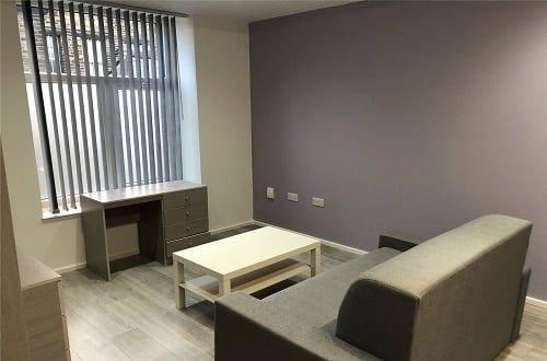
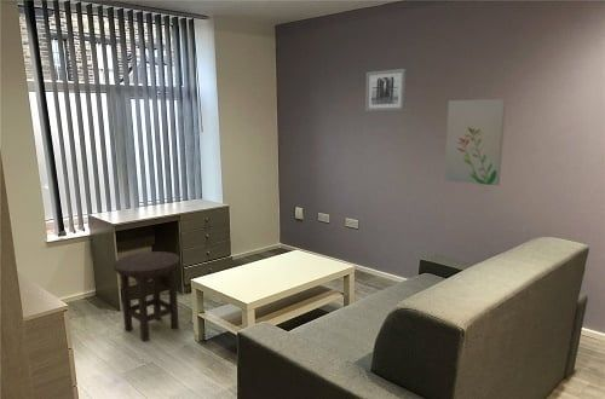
+ wall art [443,98,507,186]
+ wall art [364,68,408,112]
+ stool [113,250,182,342]
